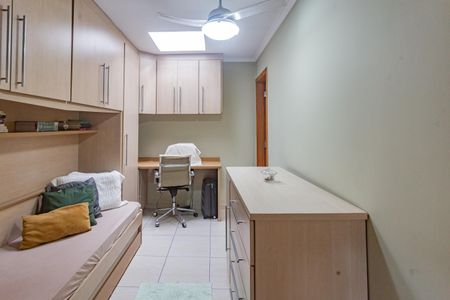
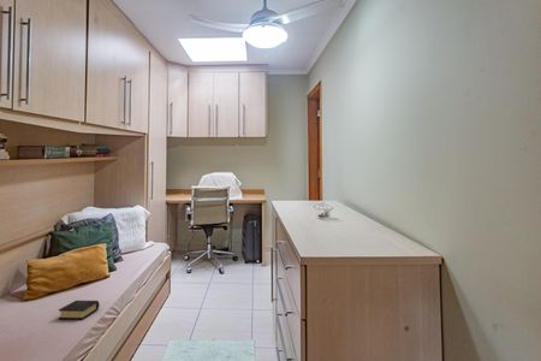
+ book [58,300,100,321]
